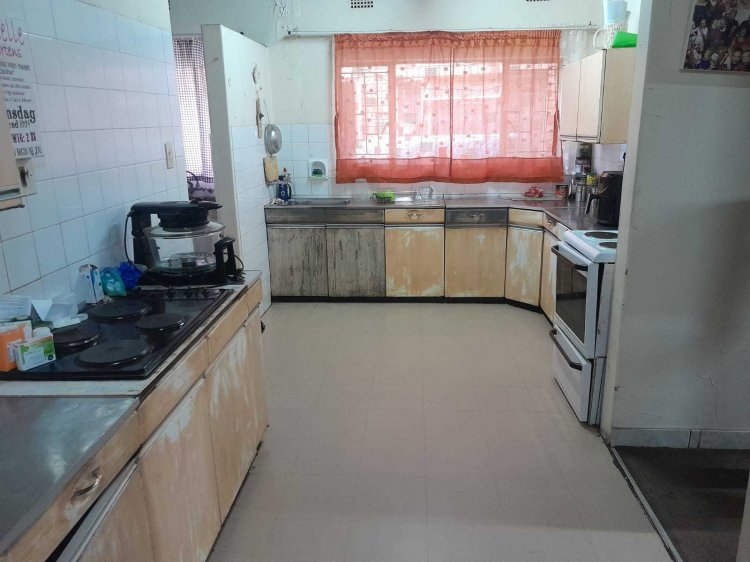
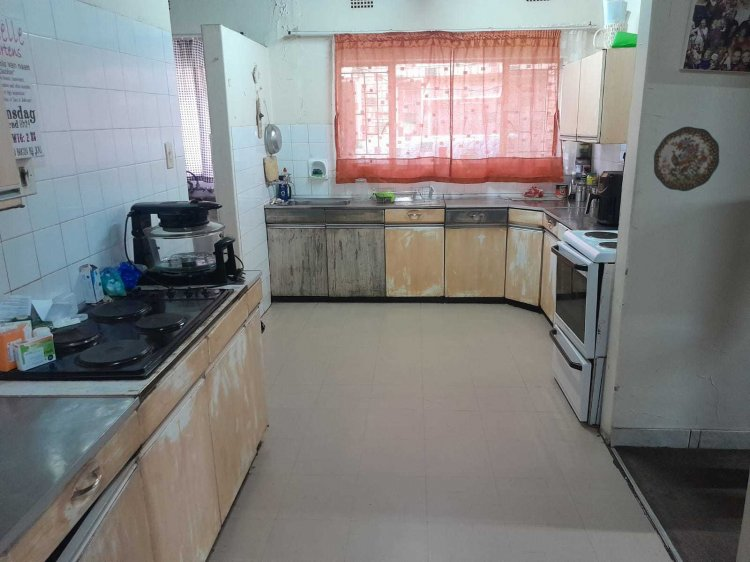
+ decorative plate [653,126,720,192]
